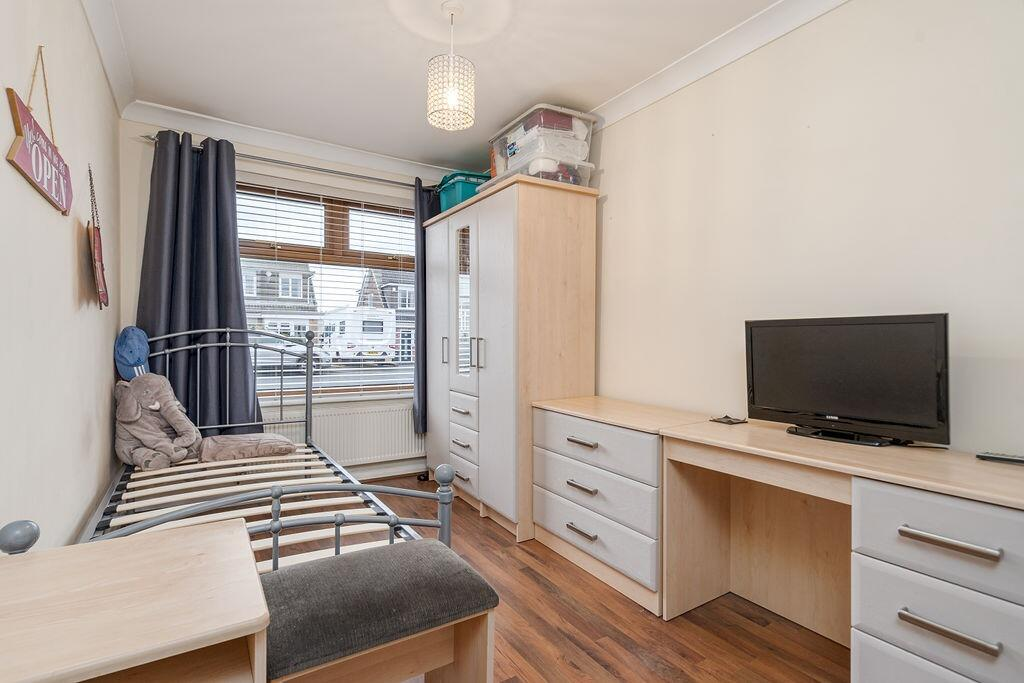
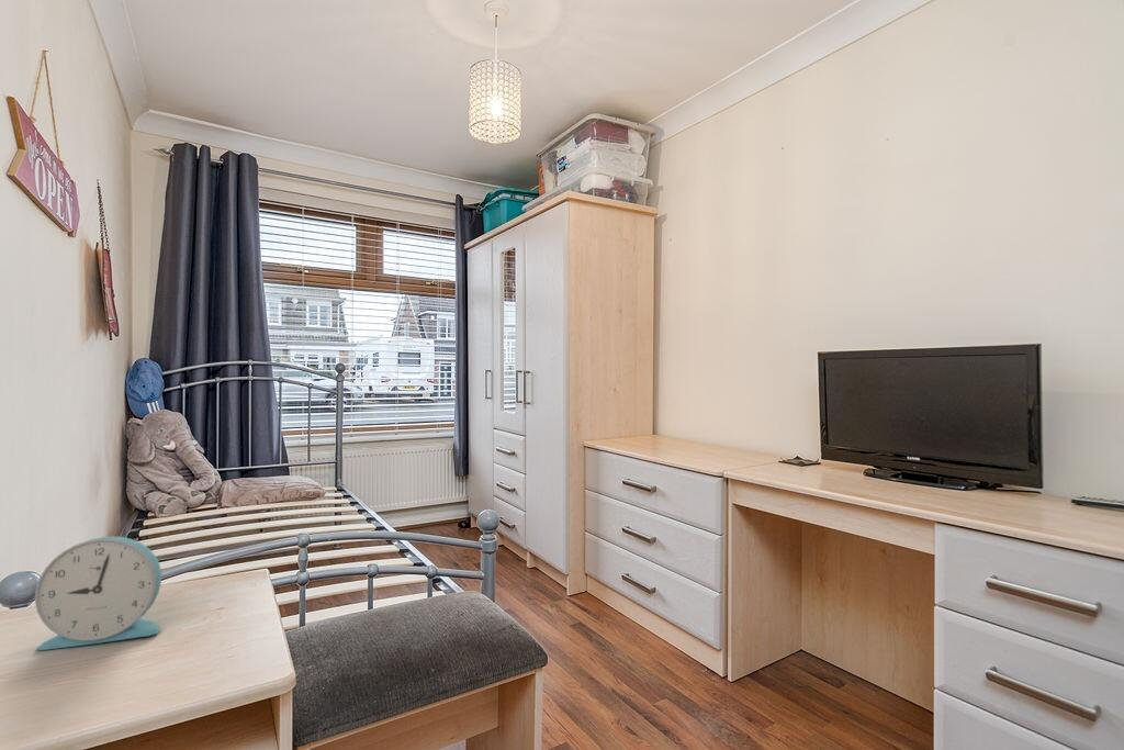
+ alarm clock [34,536,162,651]
